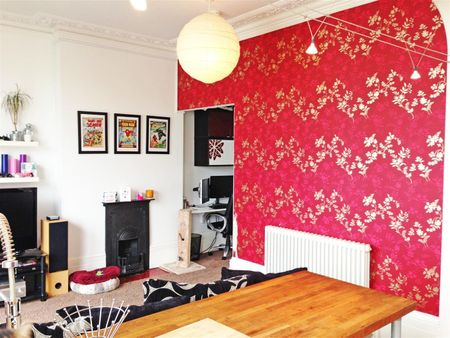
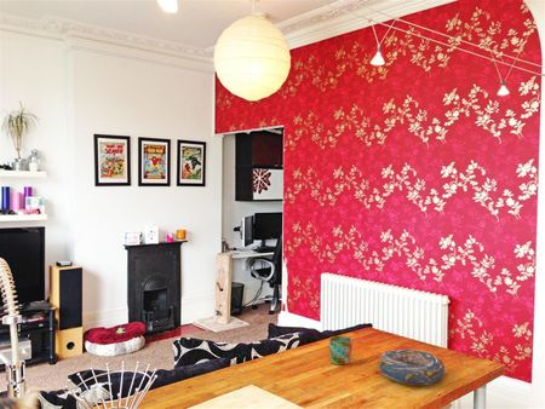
+ decorative bowl [378,348,446,387]
+ mug [328,335,354,365]
